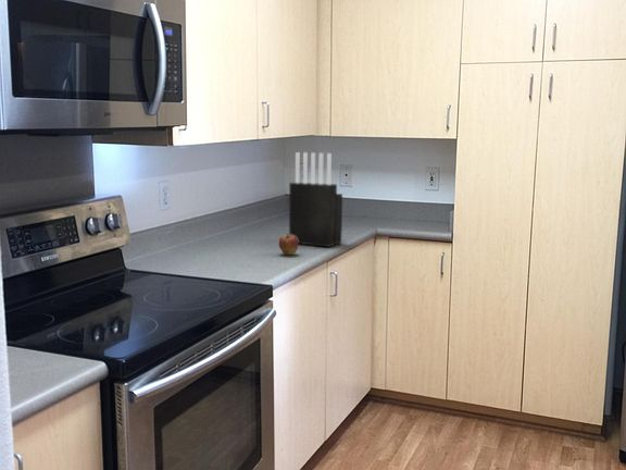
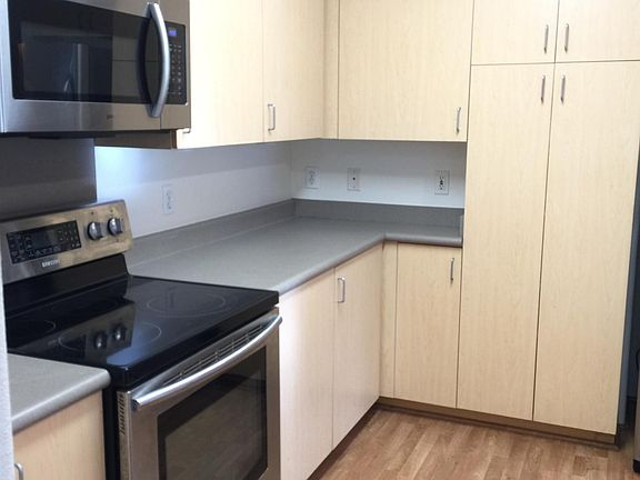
- fruit [278,233,299,256]
- knife block [288,151,343,248]
